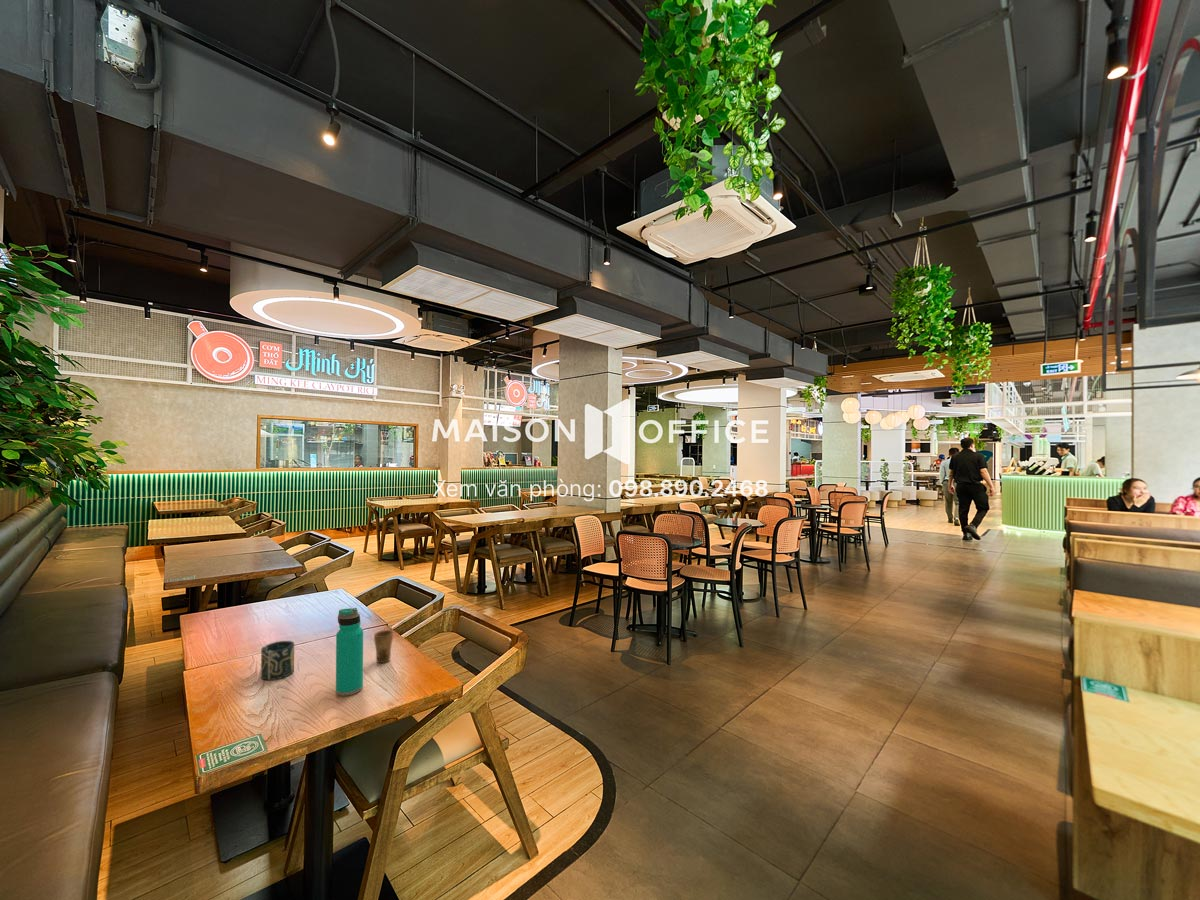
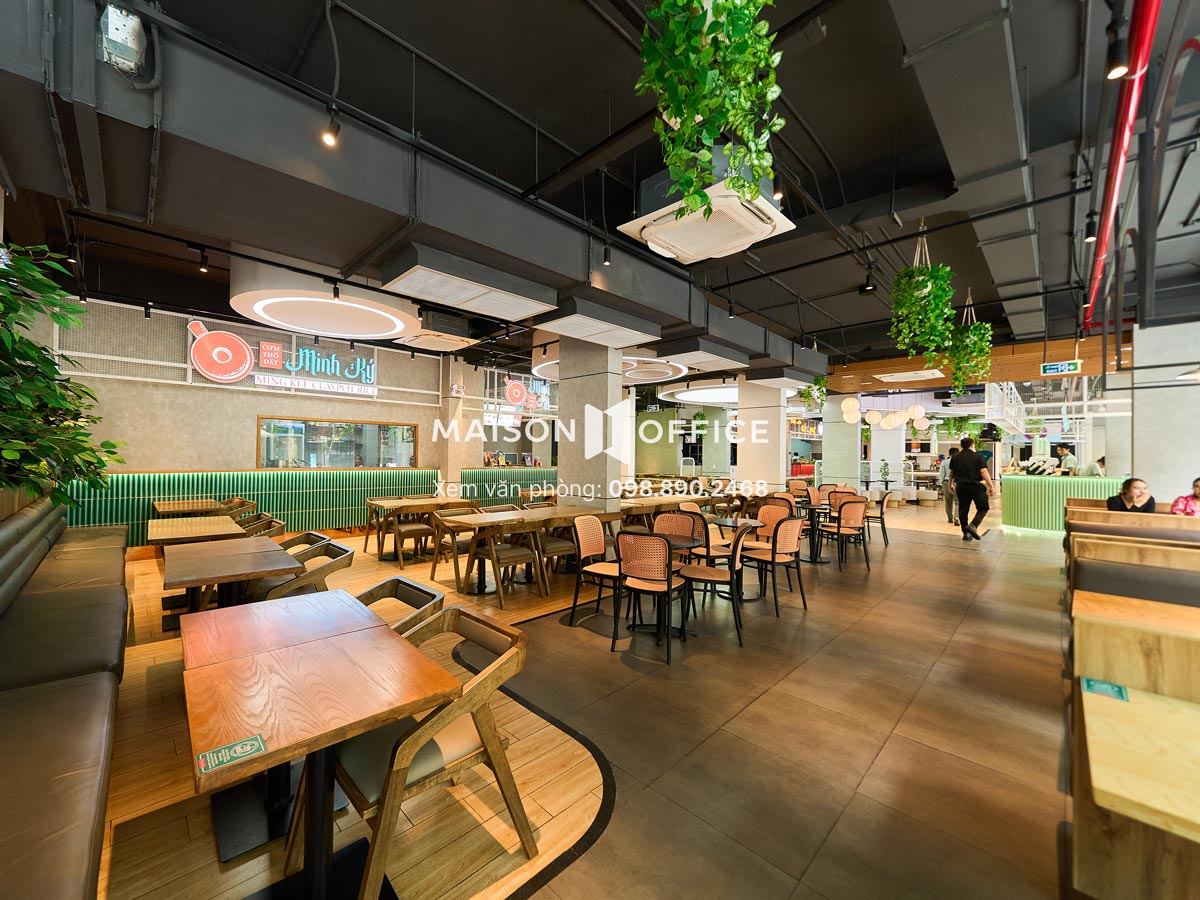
- cup [260,640,295,681]
- water bottle [335,607,364,697]
- cup [373,626,394,664]
